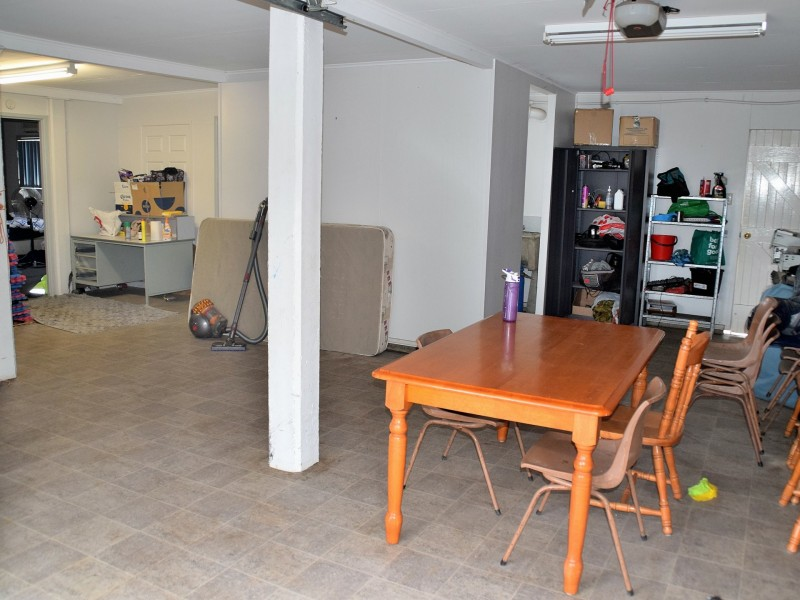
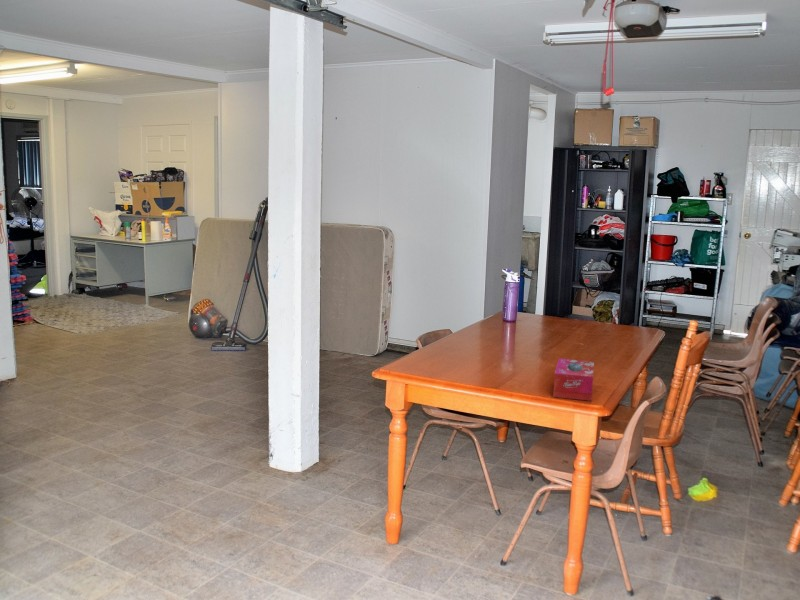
+ tissue box [552,357,595,402]
